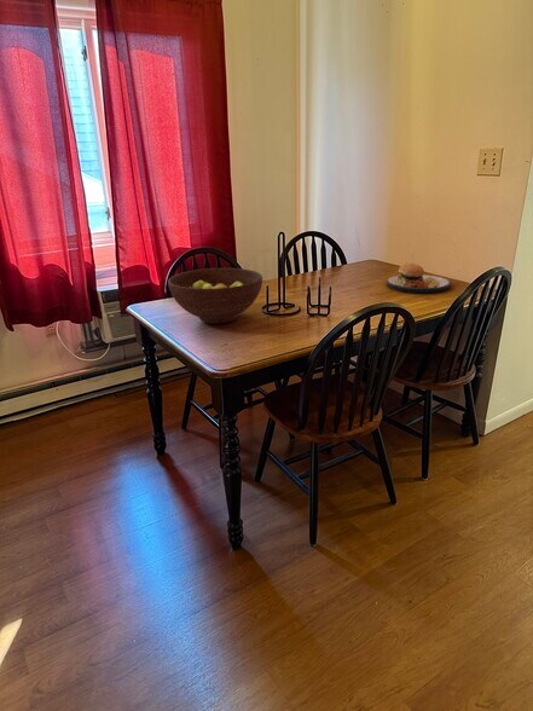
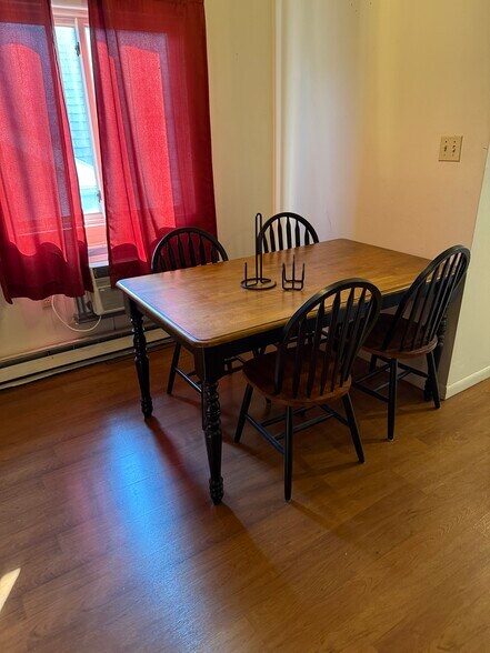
- fruit bowl [167,267,263,324]
- plate [386,253,452,294]
